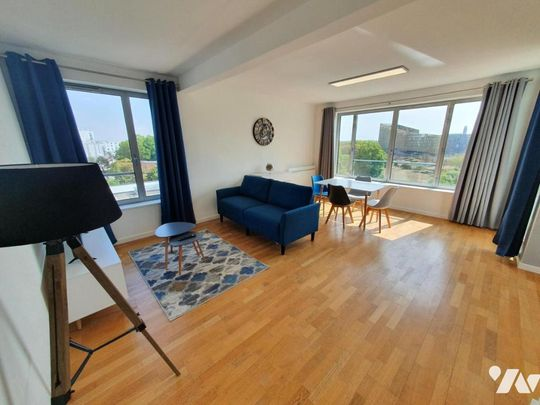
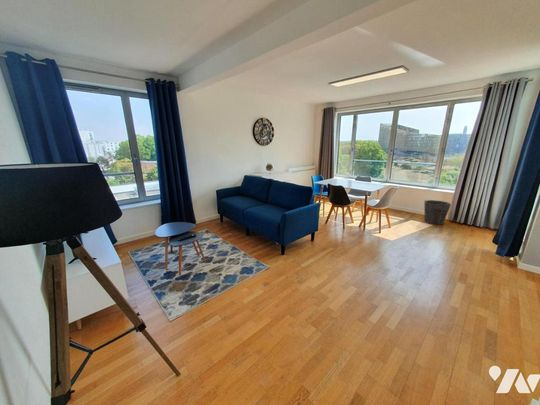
+ waste bin [423,199,452,226]
